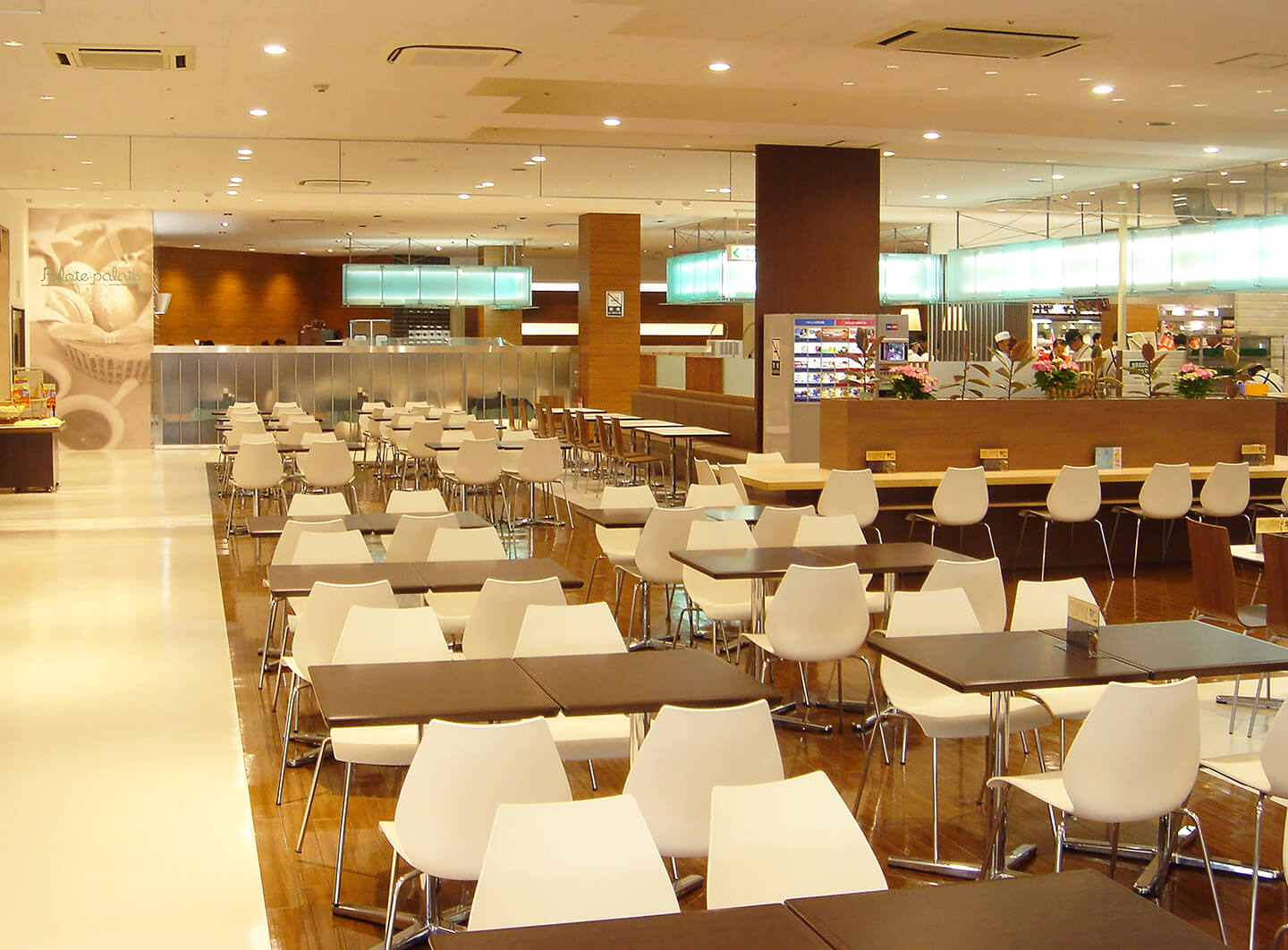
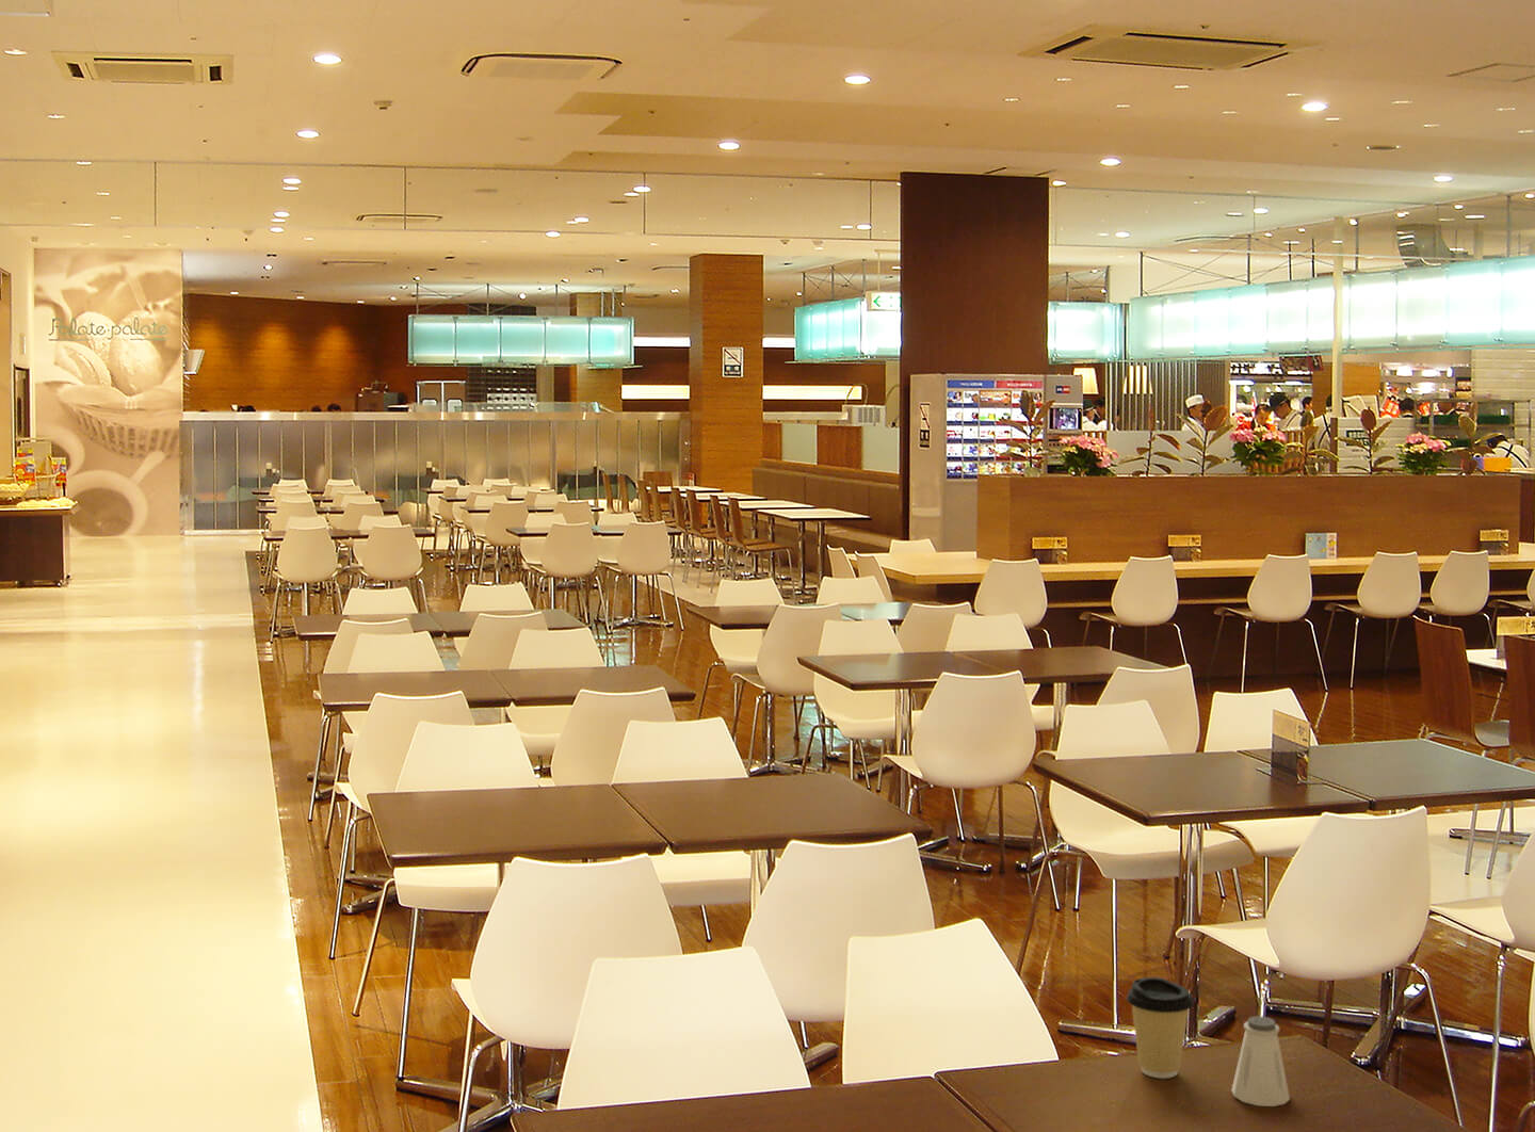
+ saltshaker [1231,1015,1291,1107]
+ coffee cup [1126,976,1195,1080]
